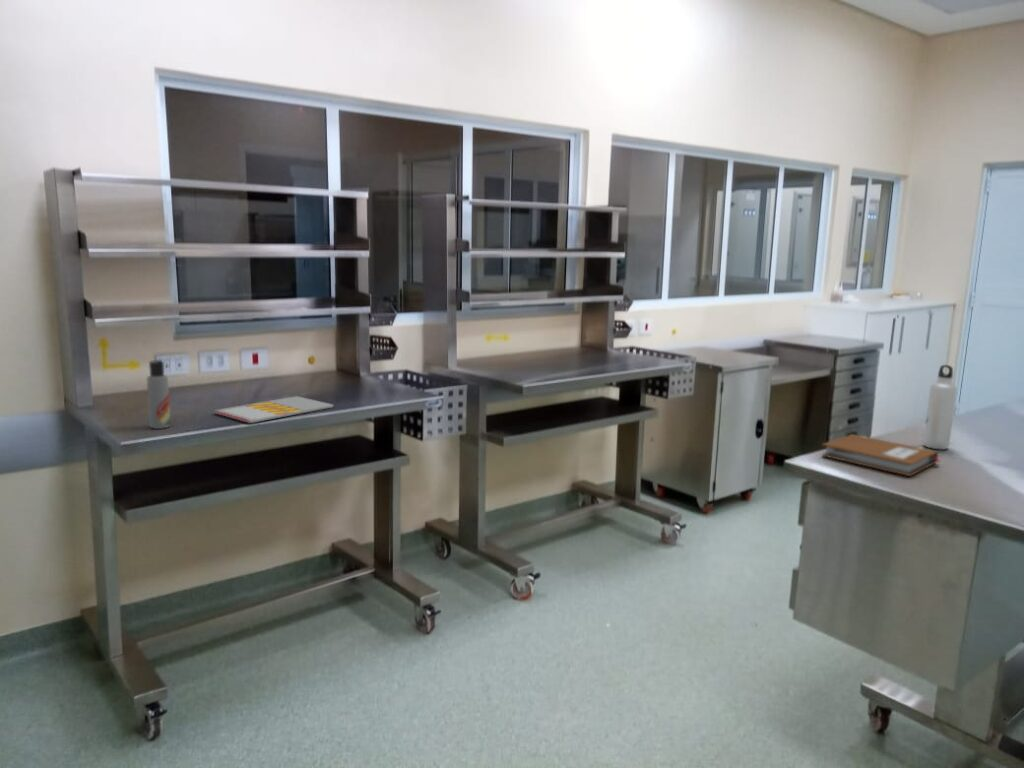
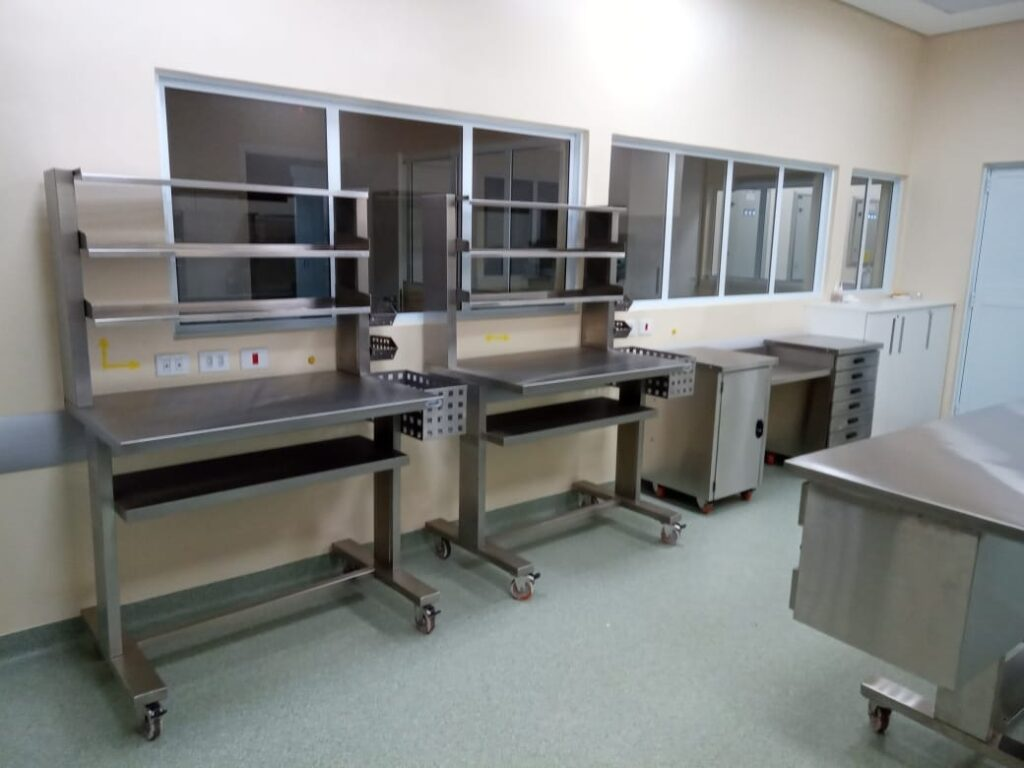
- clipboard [213,395,334,424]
- notebook [820,433,941,477]
- water bottle [922,364,958,450]
- lotion bottle [146,359,172,430]
